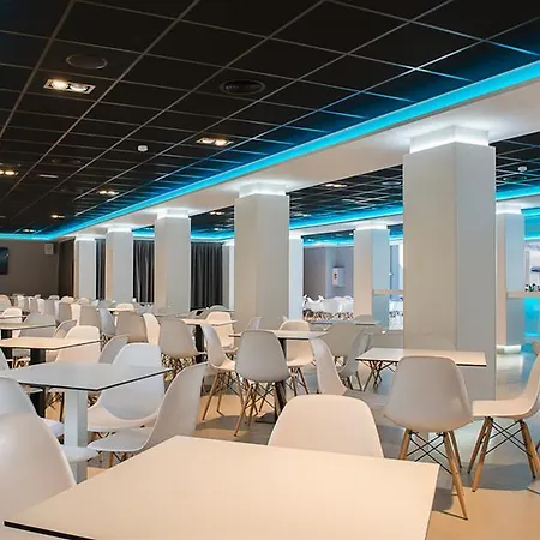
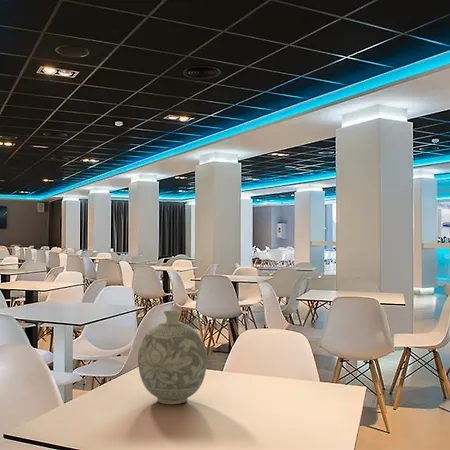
+ decorative vase [137,310,208,405]
